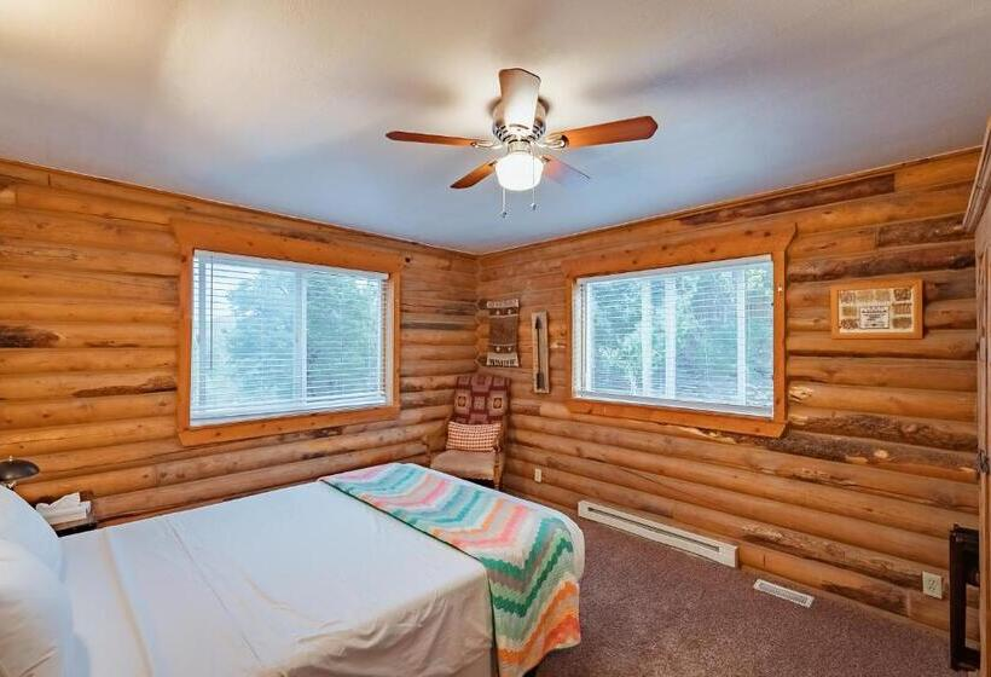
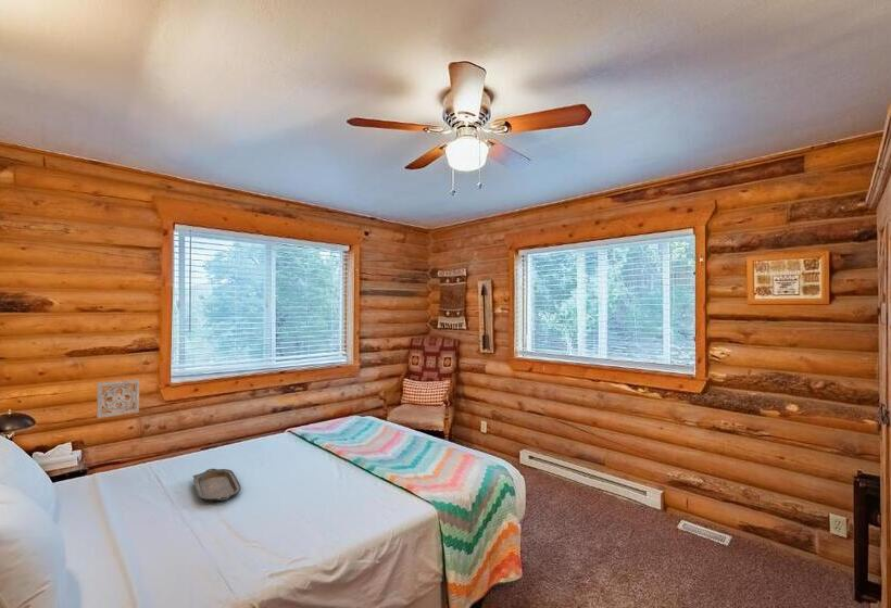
+ wall ornament [96,379,140,419]
+ serving tray [191,468,242,503]
